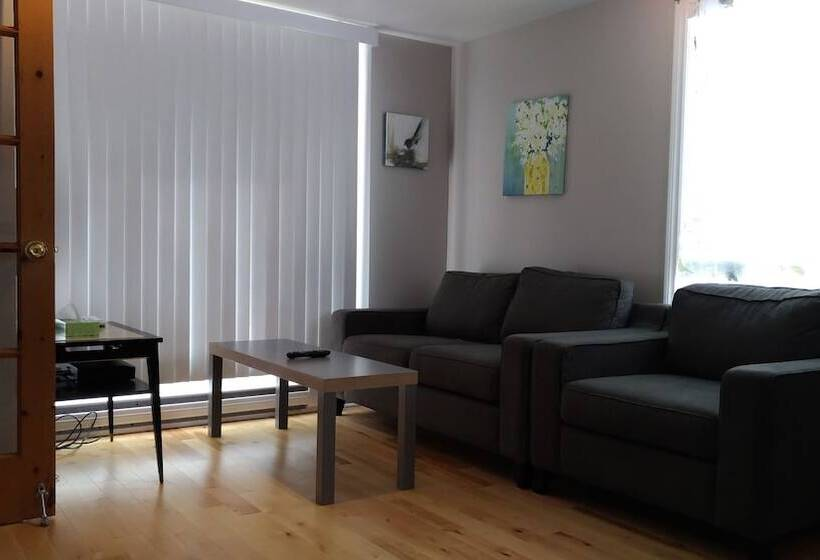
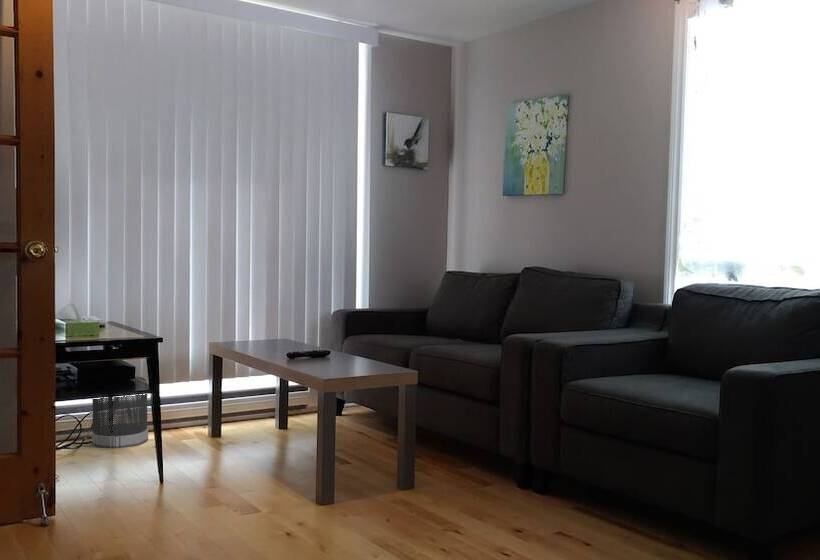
+ wastebasket [91,375,149,449]
